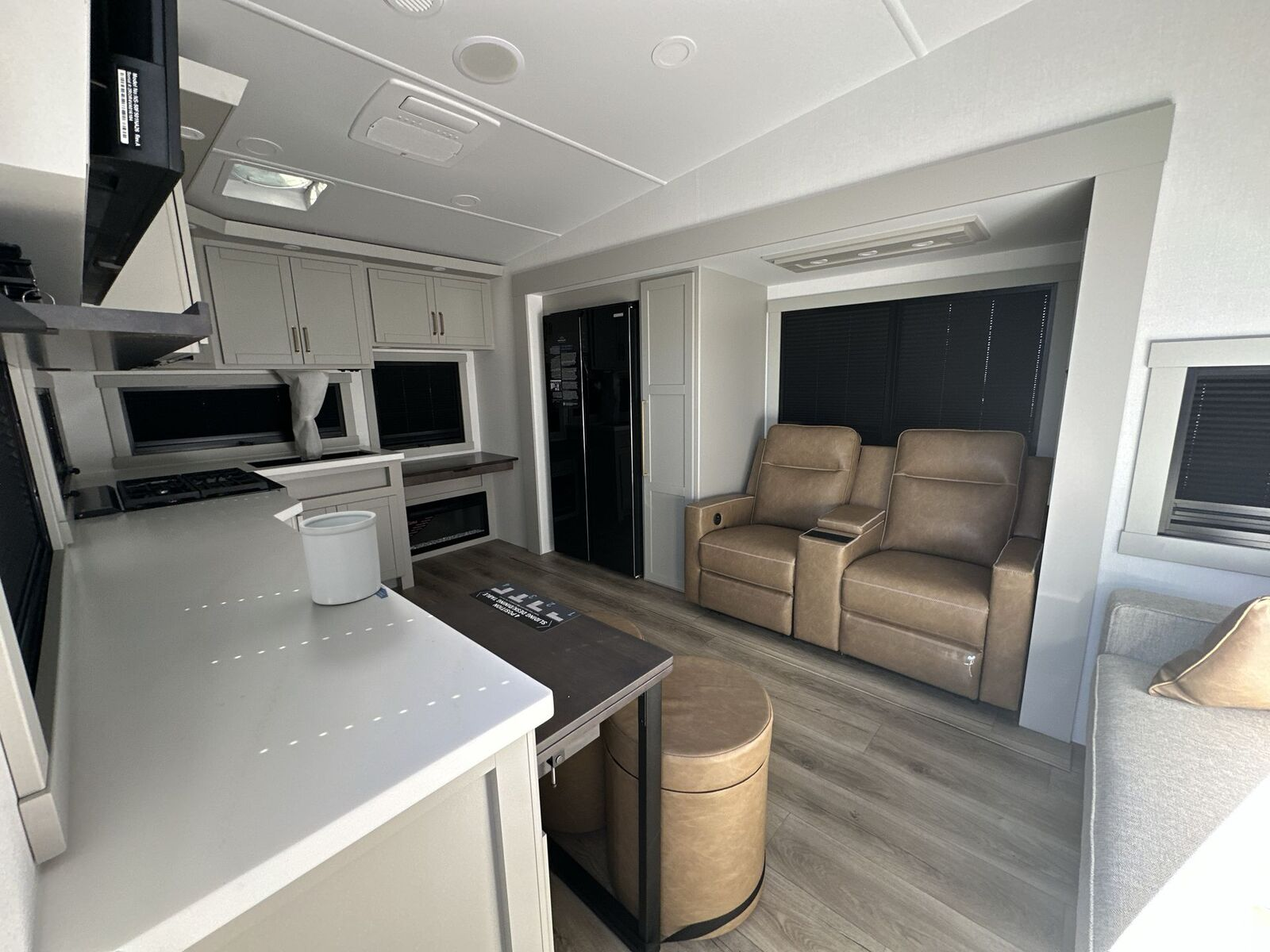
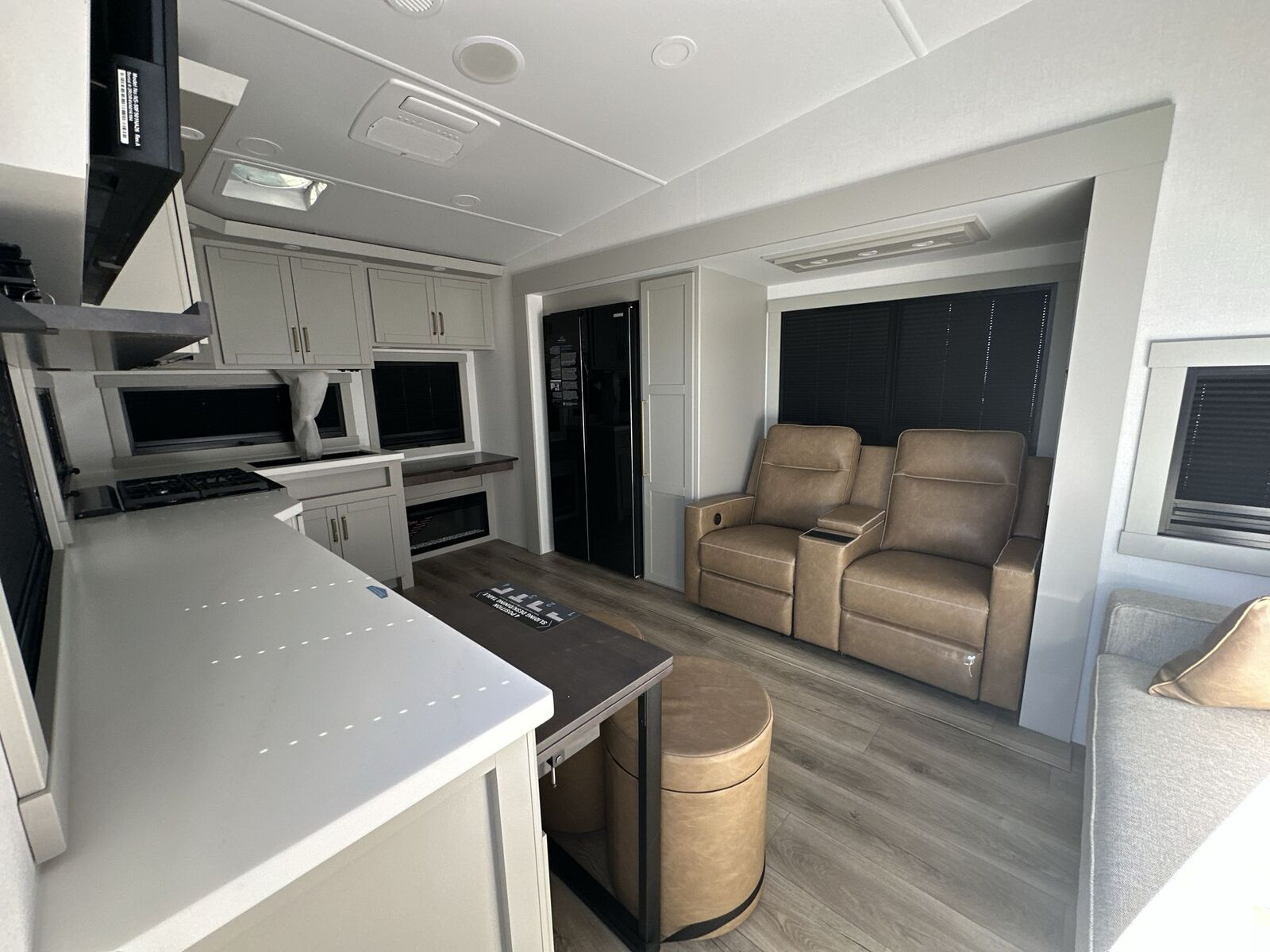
- utensil holder [298,510,382,605]
